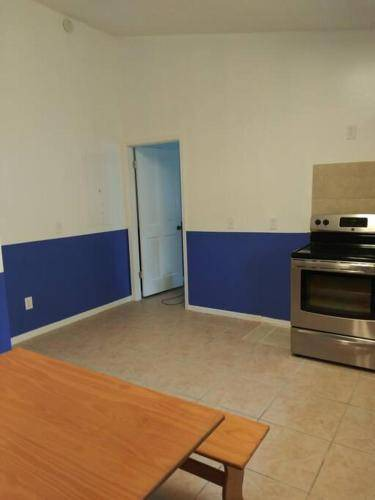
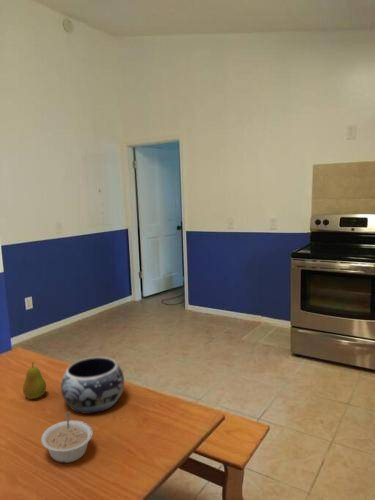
+ fruit [22,362,47,400]
+ decorative bowl [60,356,125,415]
+ legume [40,411,94,464]
